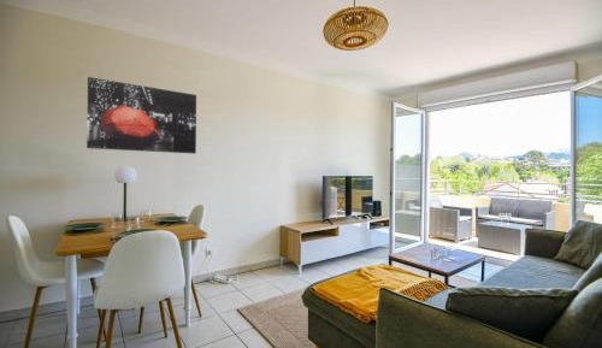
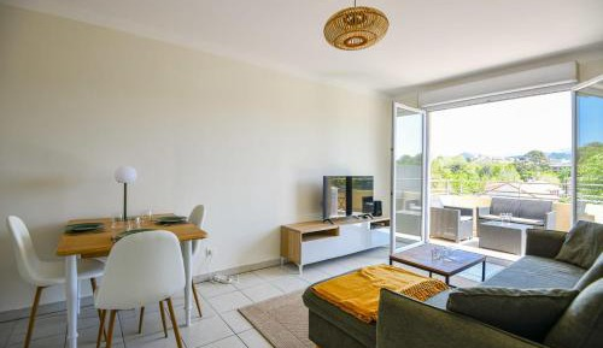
- wall art [85,76,197,155]
